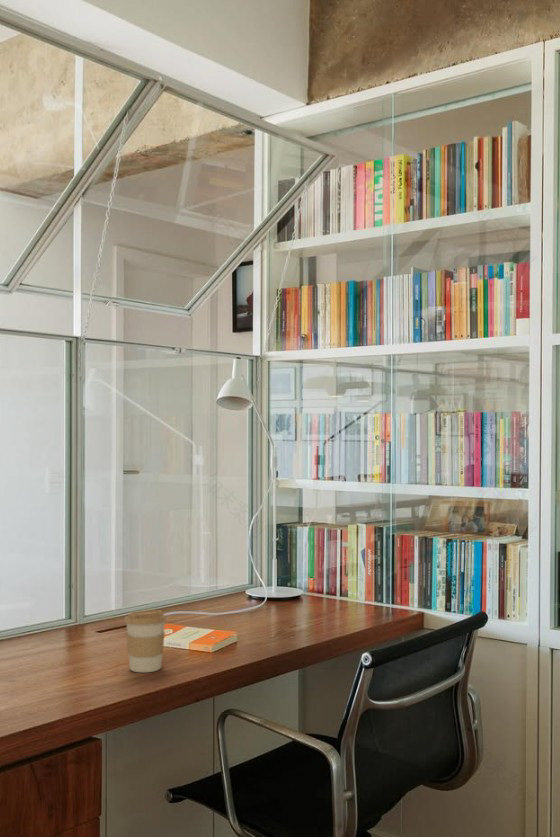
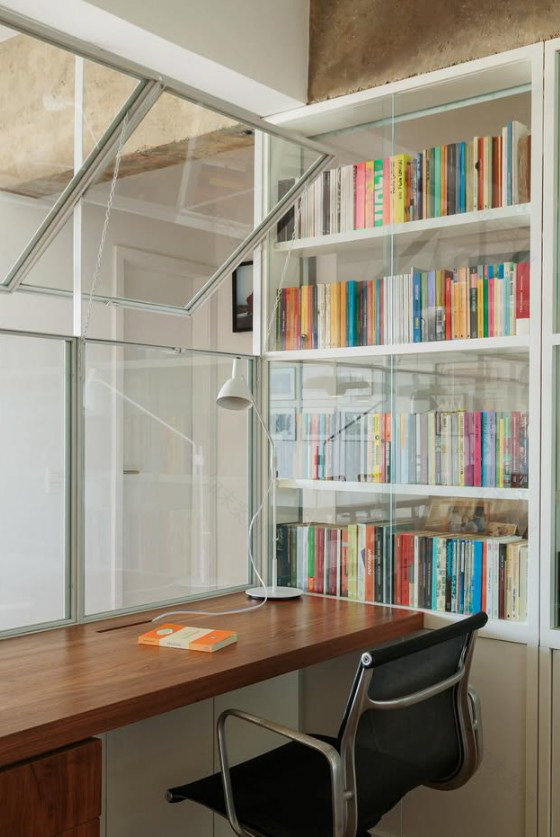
- coffee cup [124,609,168,673]
